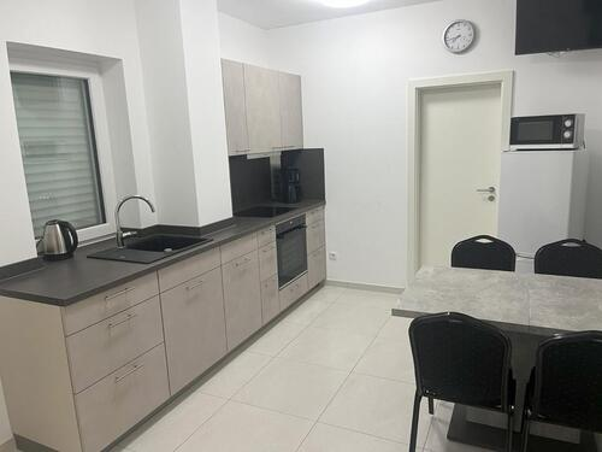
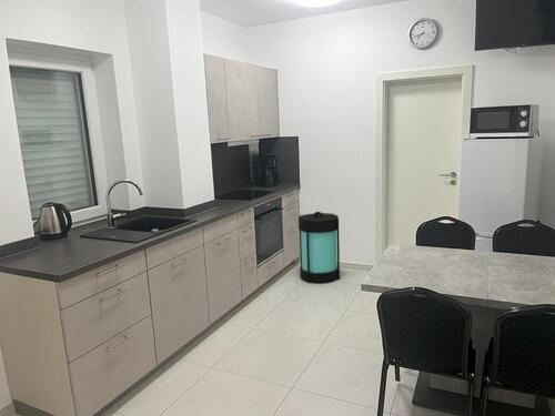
+ lantern [297,211,341,284]
